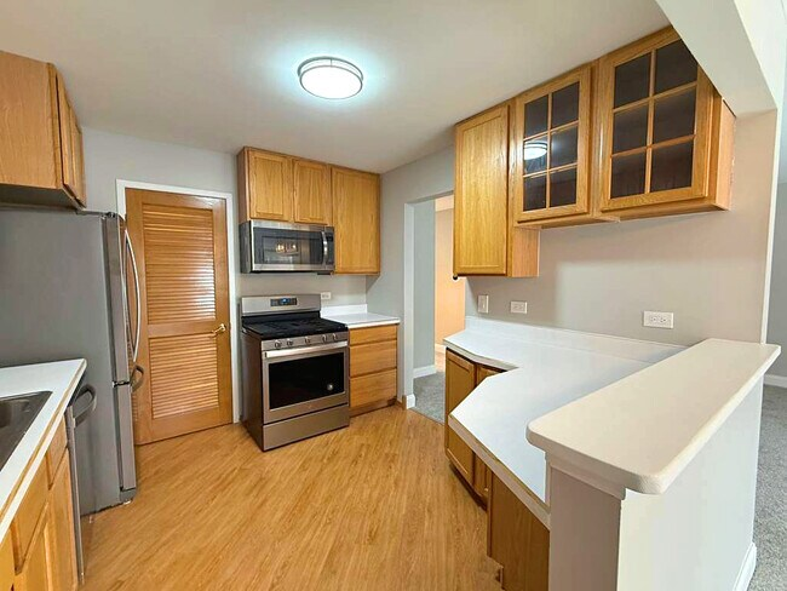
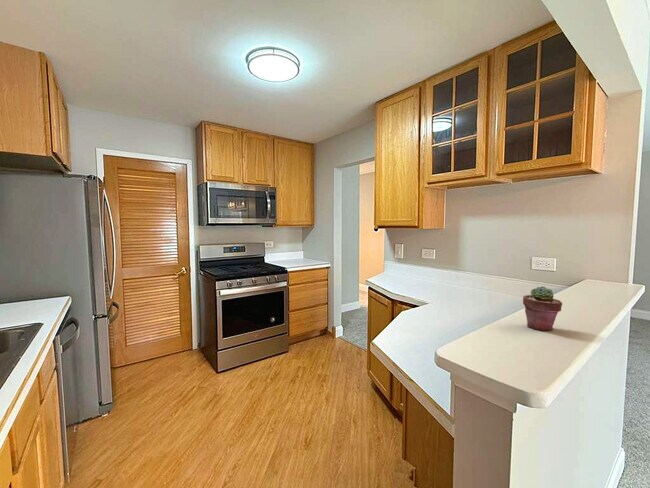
+ potted succulent [522,285,563,332]
